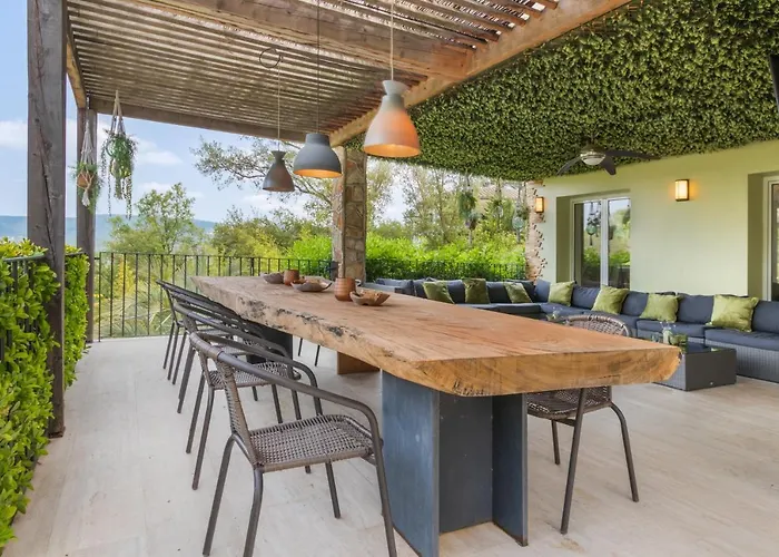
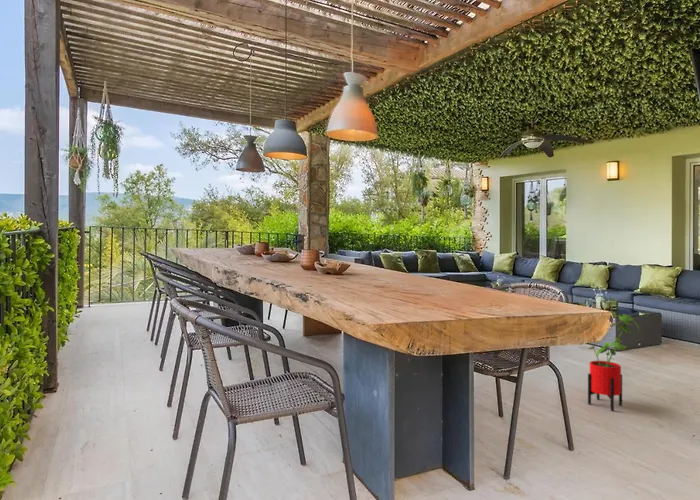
+ house plant [579,313,640,412]
